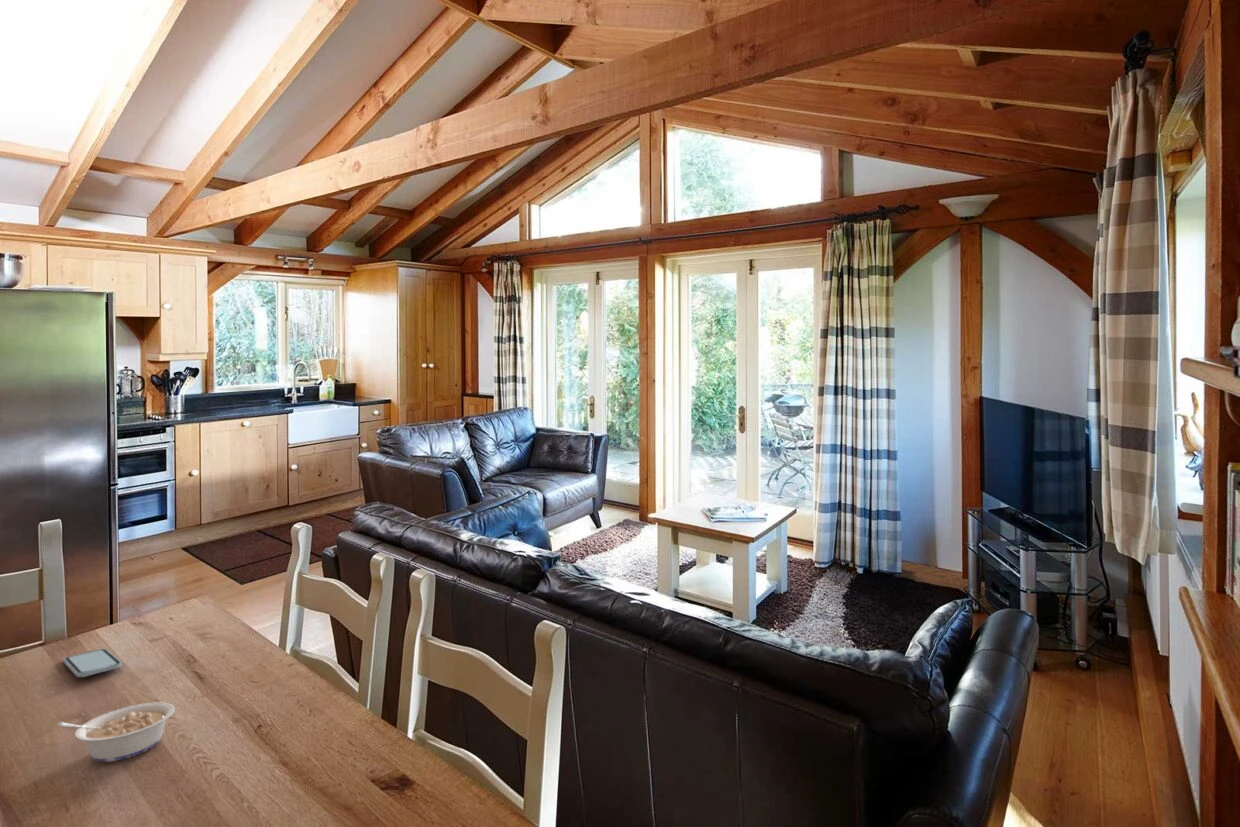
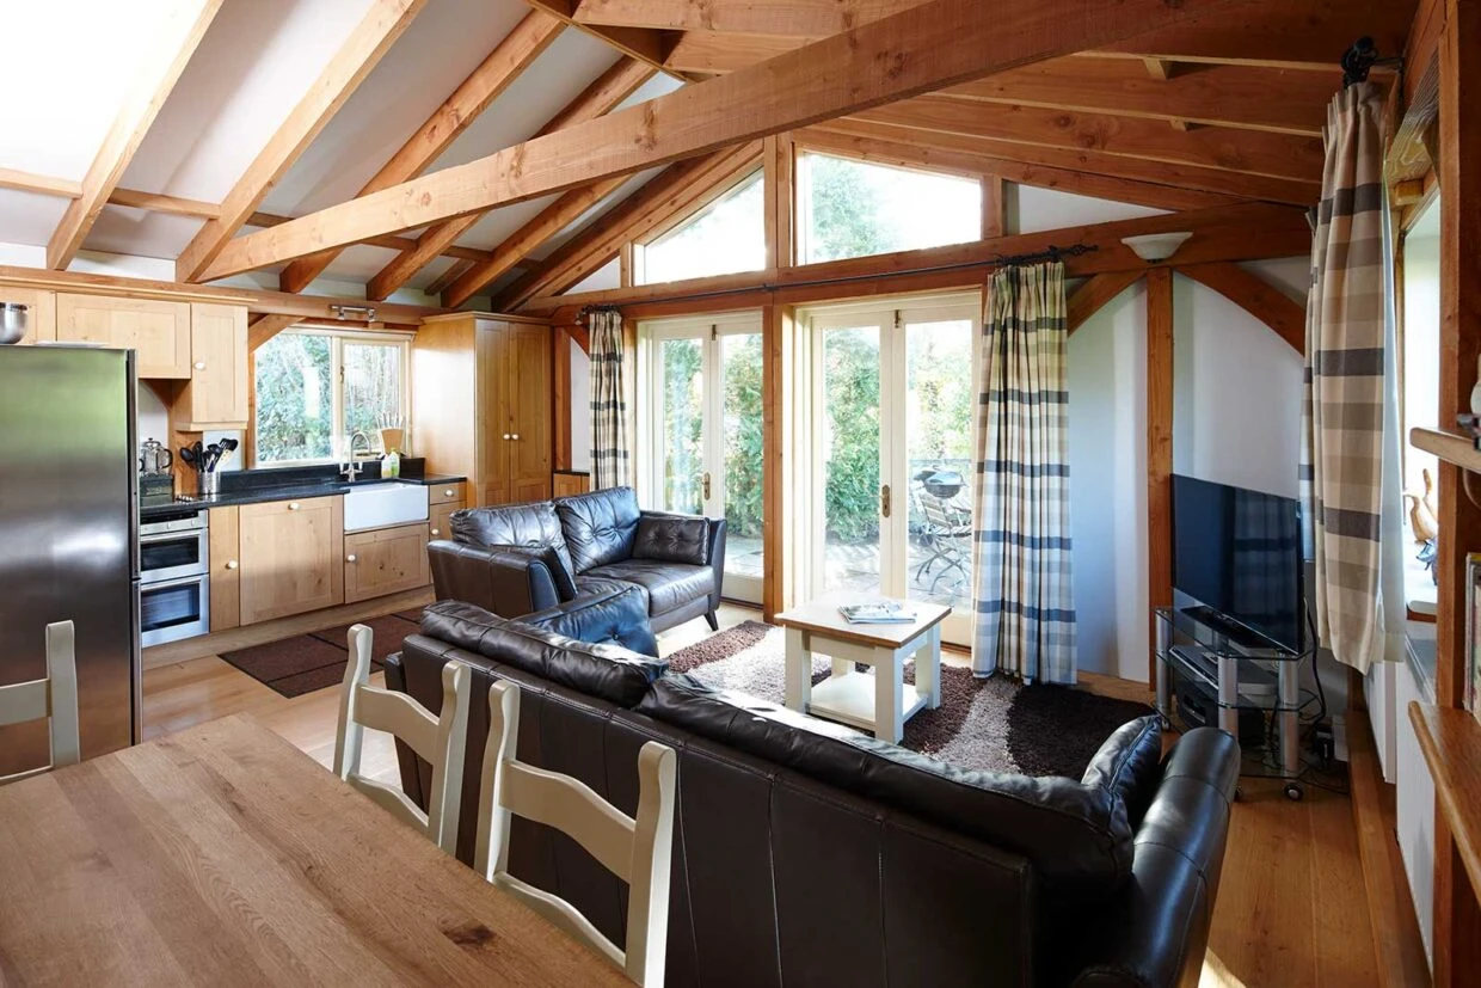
- legume [57,701,176,763]
- smartphone [63,648,123,678]
